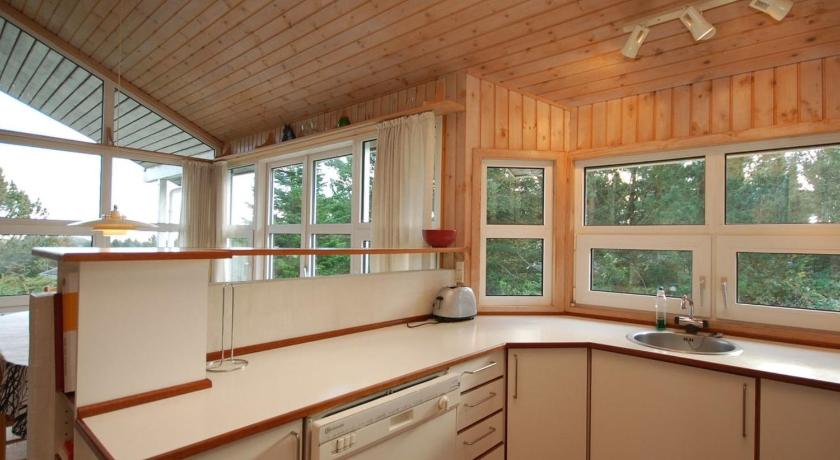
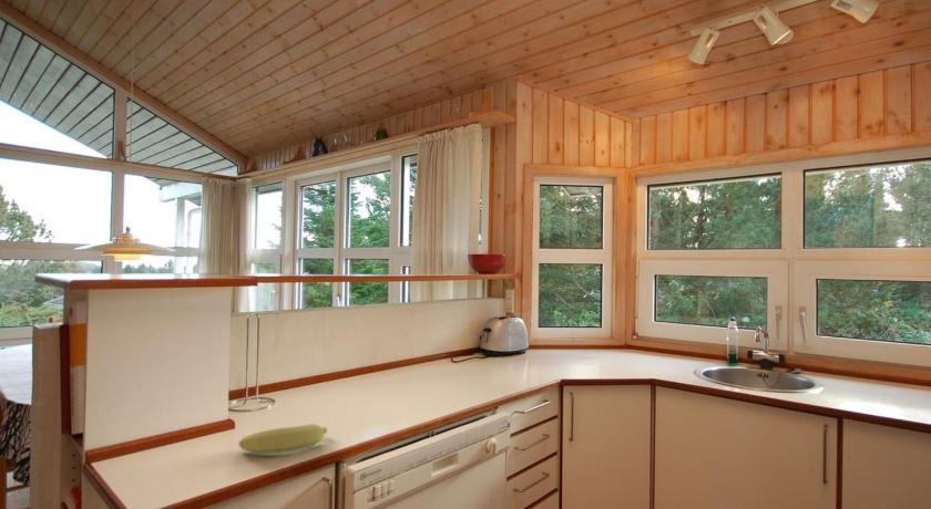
+ banana [237,423,328,455]
